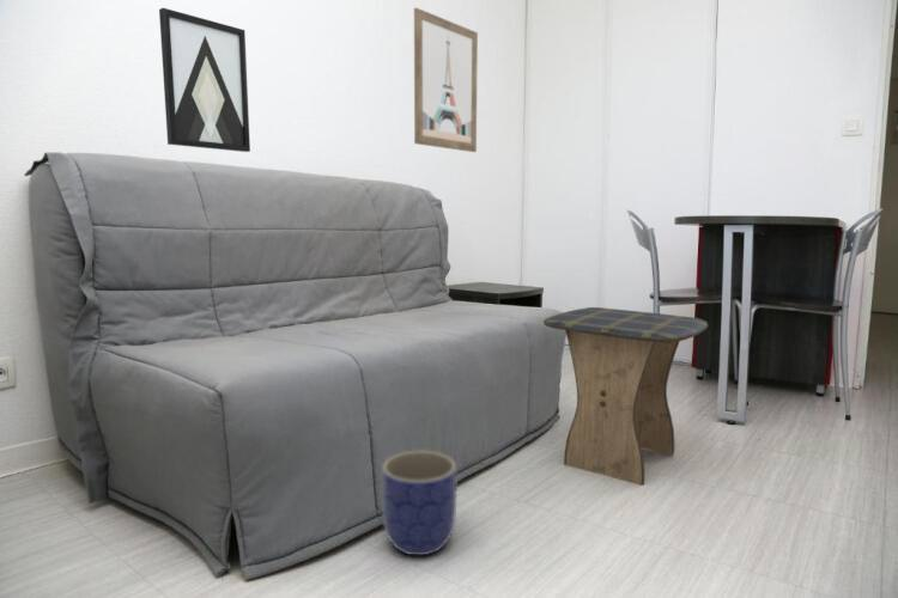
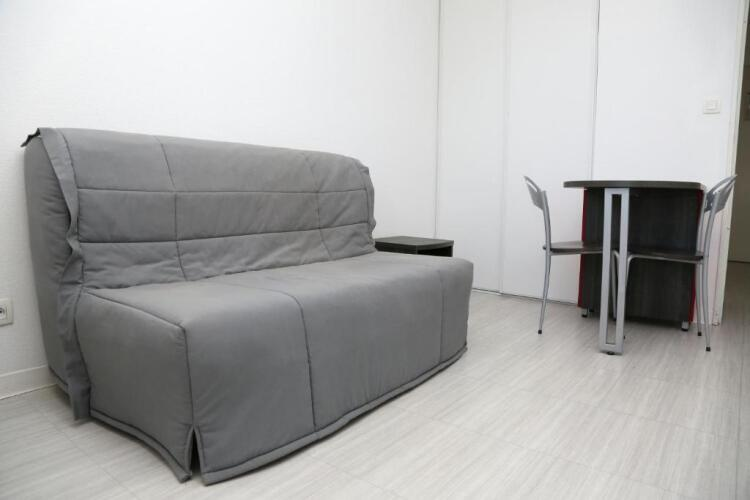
- stool [542,306,709,487]
- planter [381,450,457,556]
- wall art [158,7,251,153]
- wall art [413,6,479,153]
